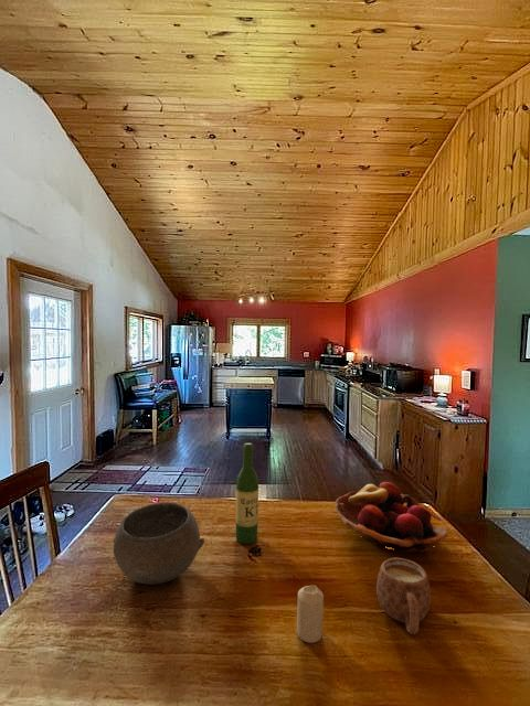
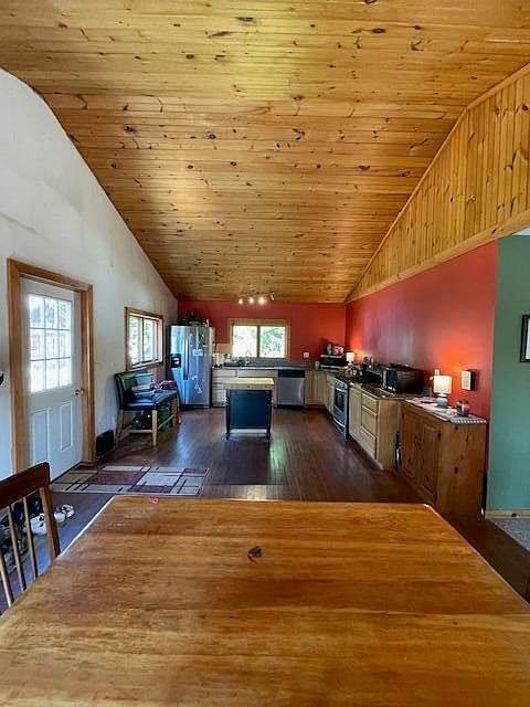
- candle [296,584,325,644]
- mug [375,557,432,635]
- fruit basket [333,481,449,554]
- wine bottle [235,442,259,545]
- bowl [113,501,205,586]
